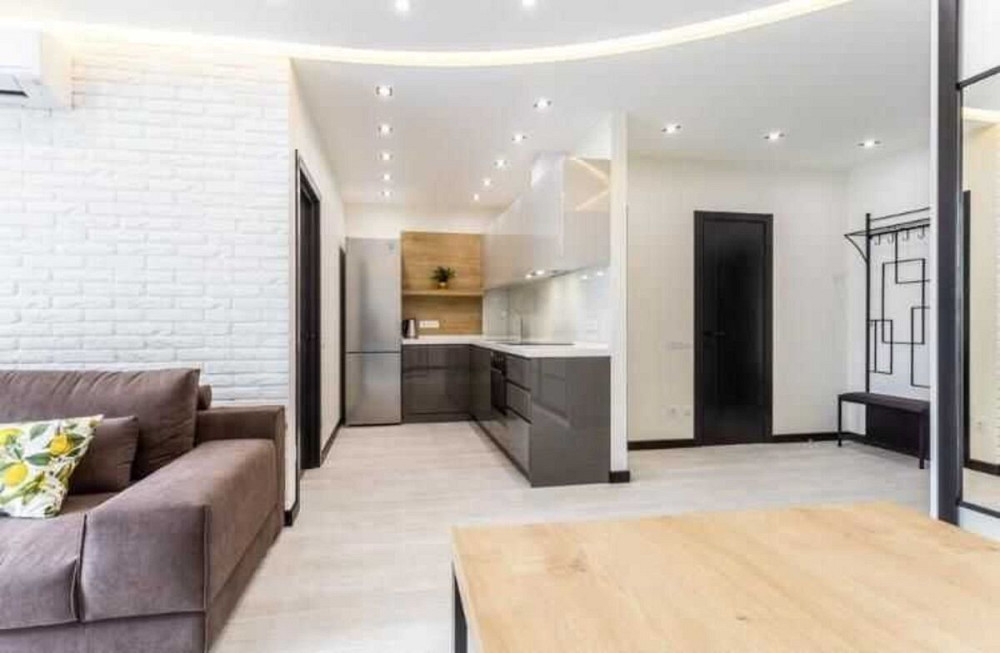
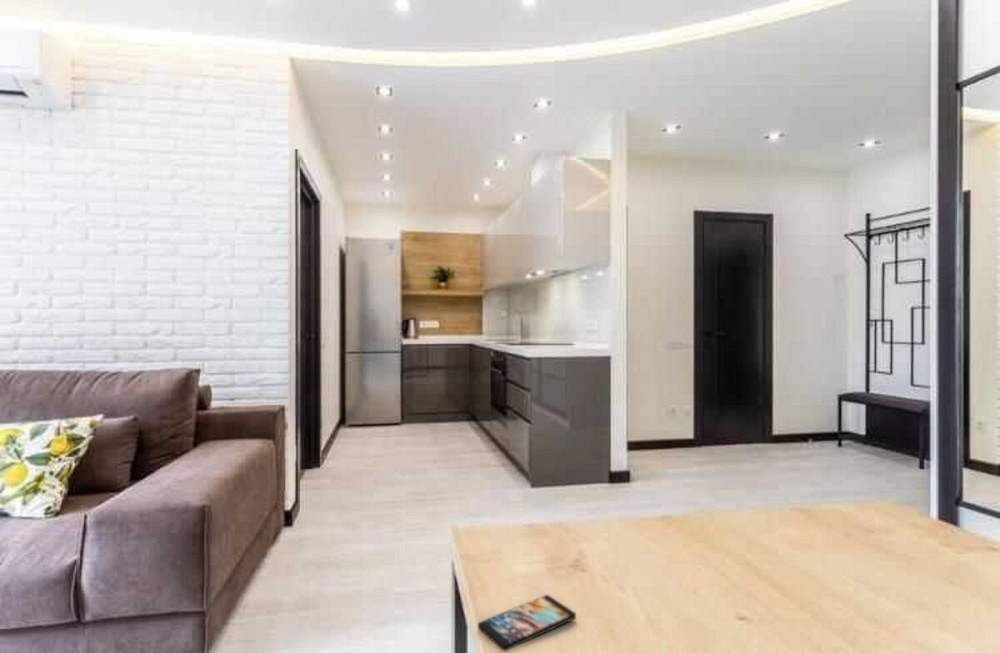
+ smartphone [477,594,577,652]
